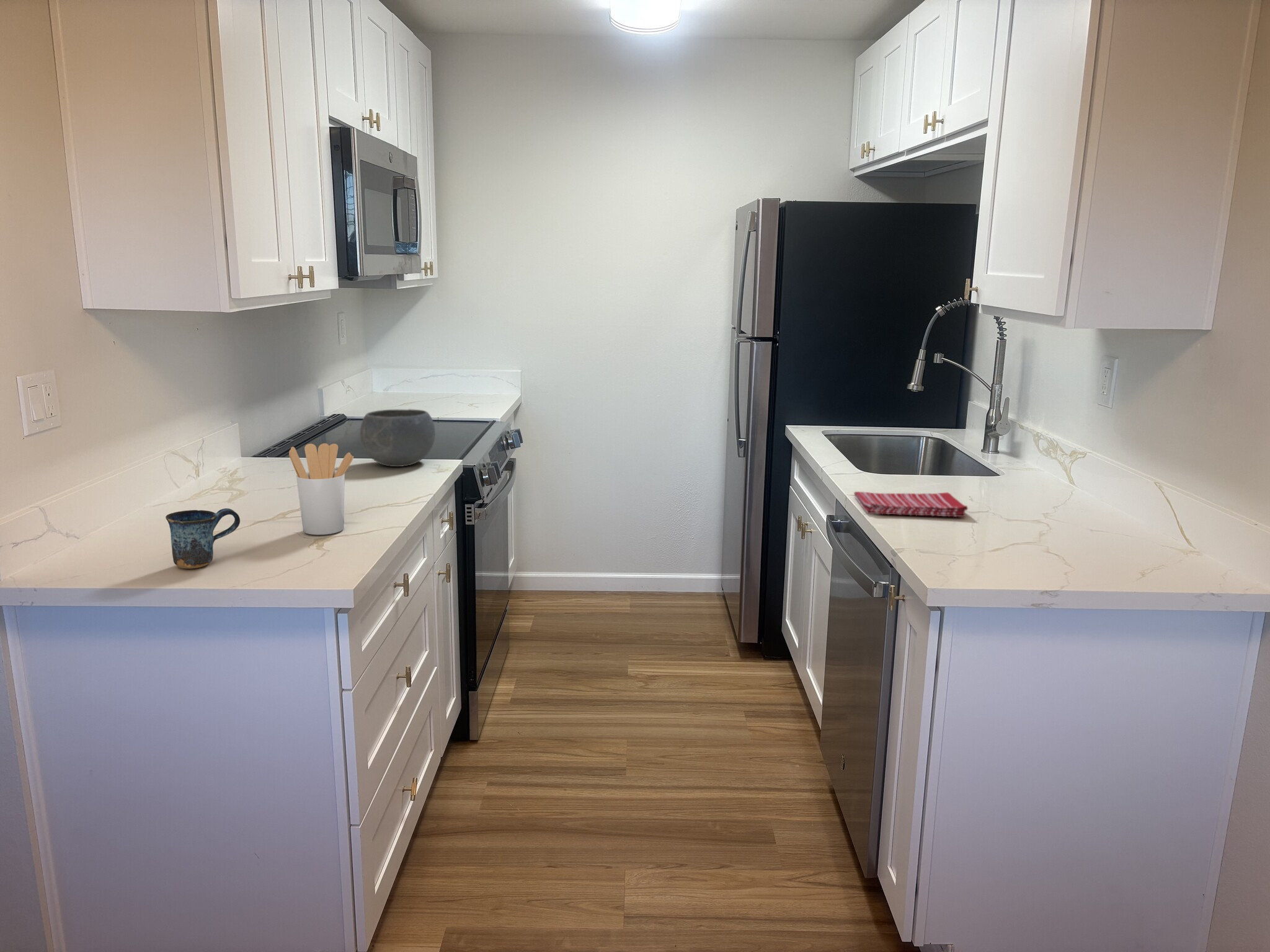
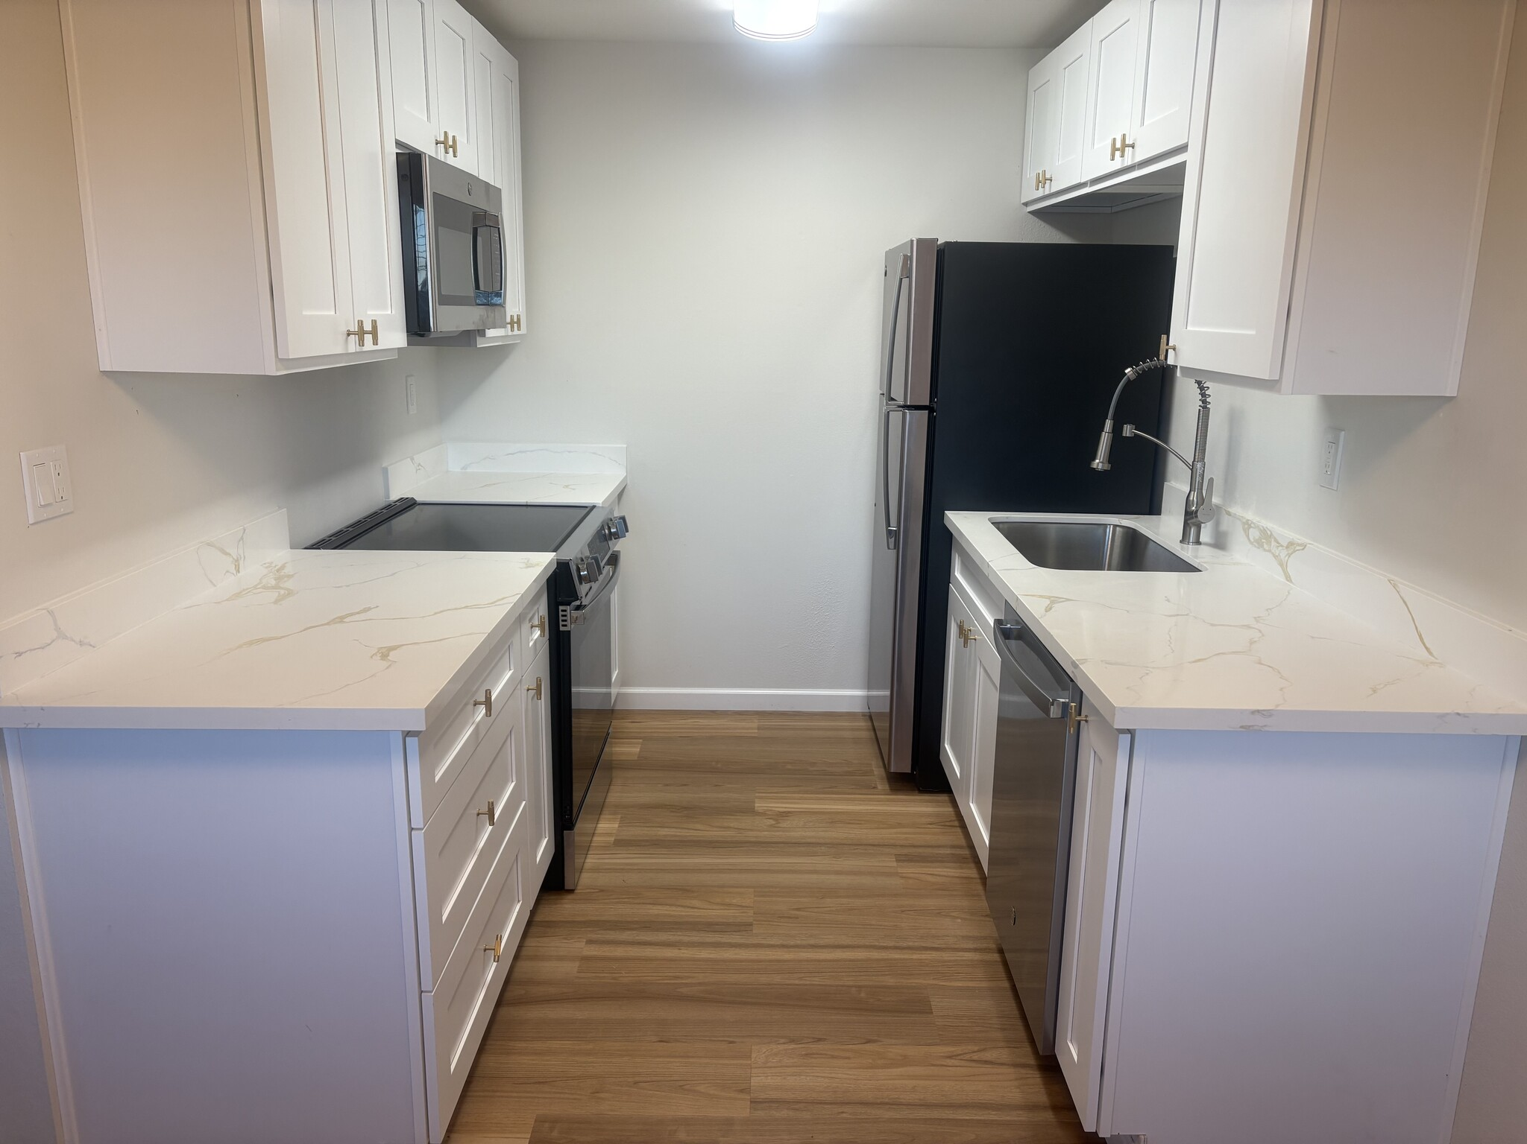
- mug [165,508,241,569]
- utensil holder [288,443,354,536]
- bowl [359,408,436,467]
- dish towel [853,491,969,518]
